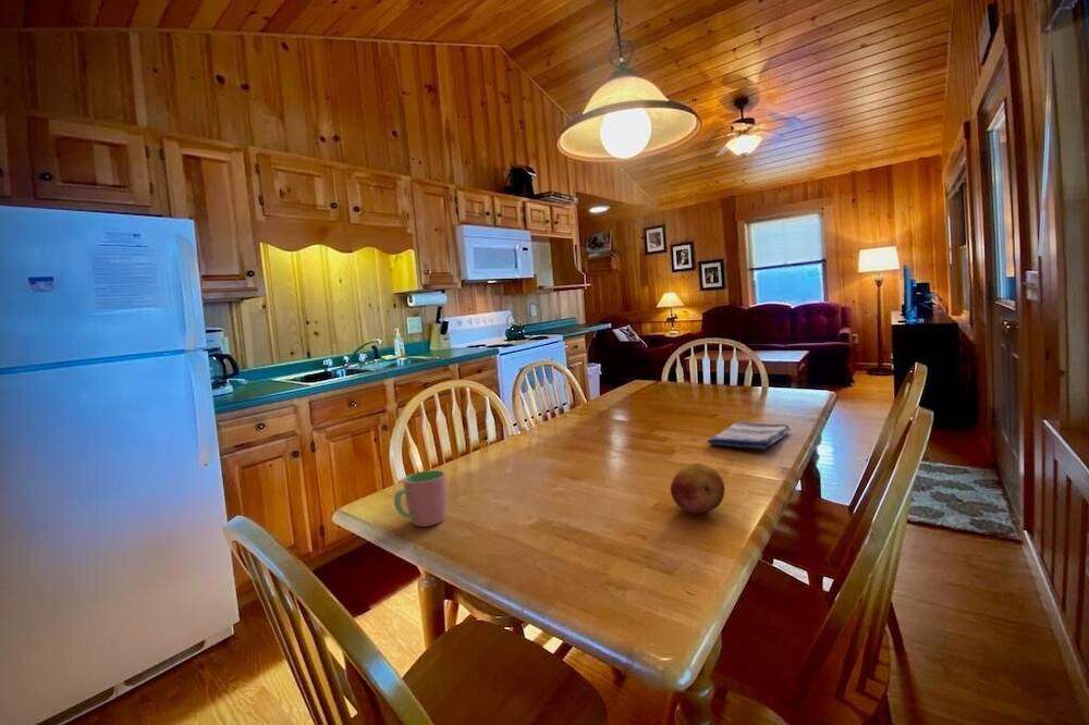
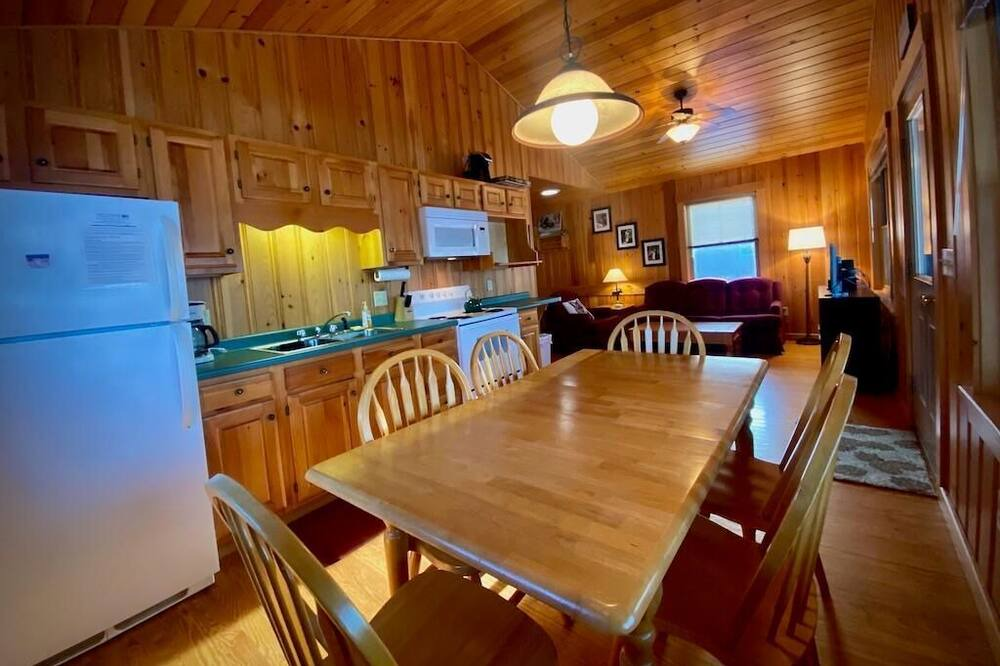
- cup [393,469,448,528]
- fruit [670,462,725,515]
- dish towel [706,420,792,451]
